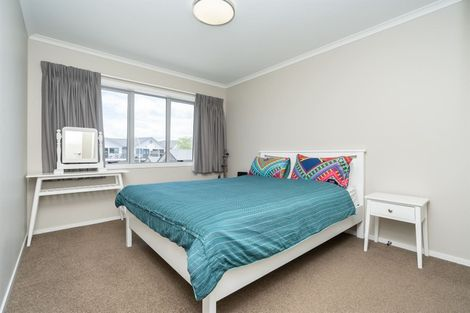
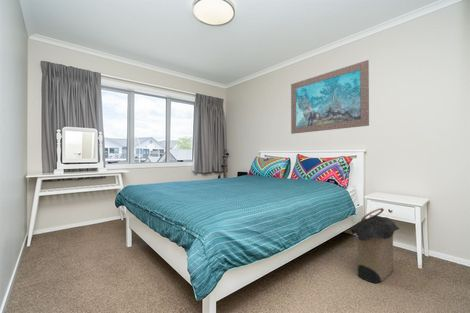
+ laundry hamper [349,207,401,284]
+ wall art [290,59,370,135]
